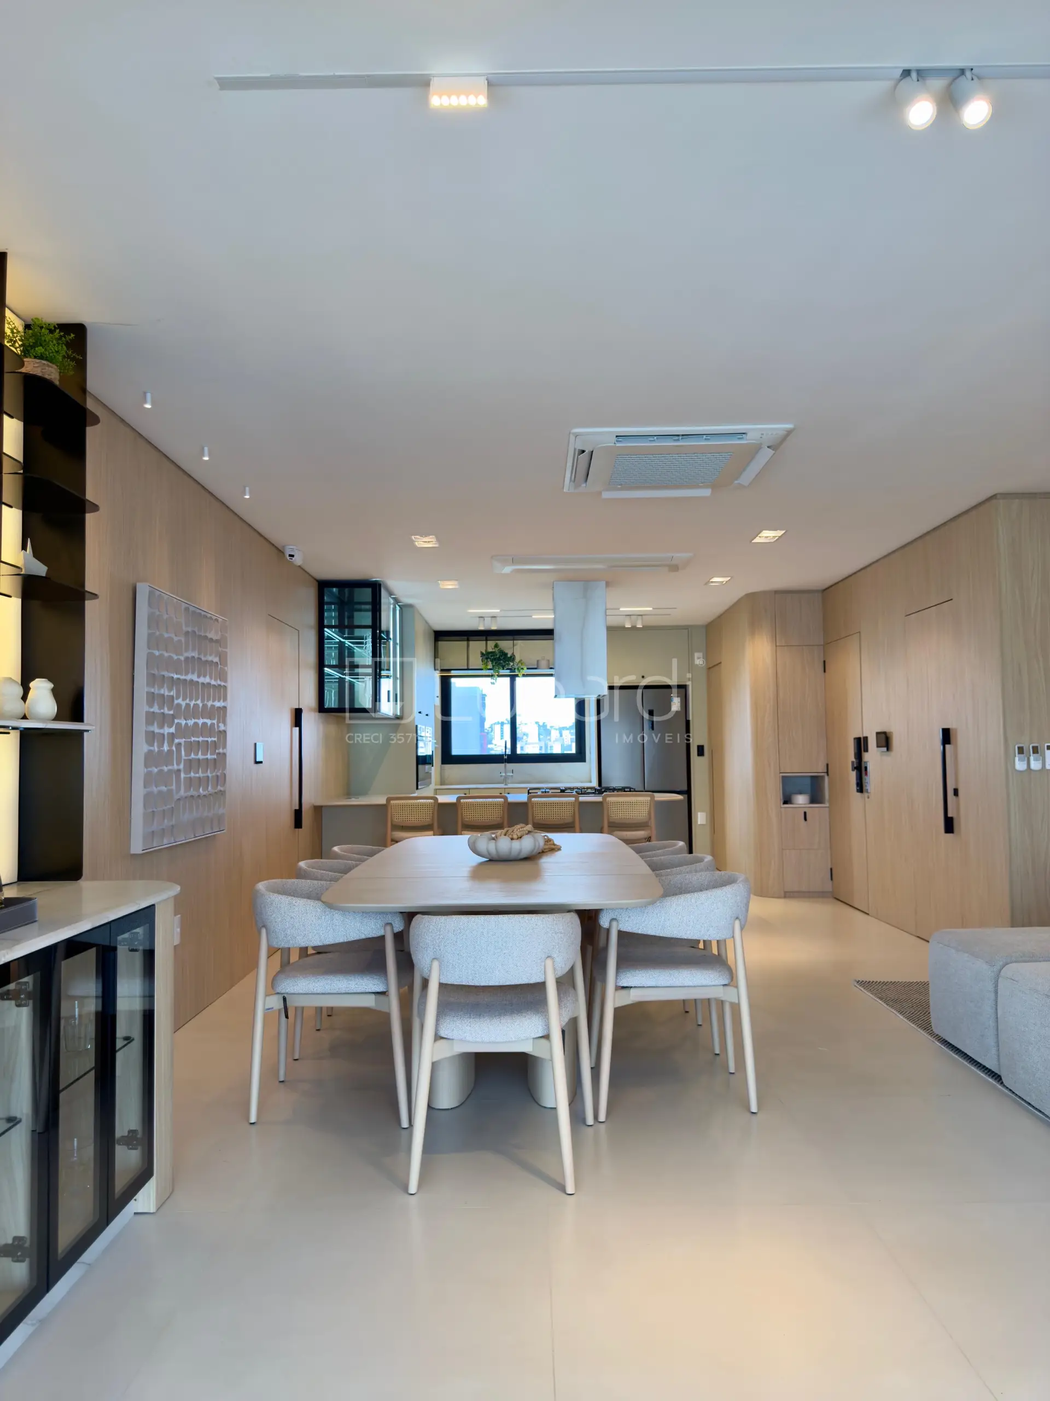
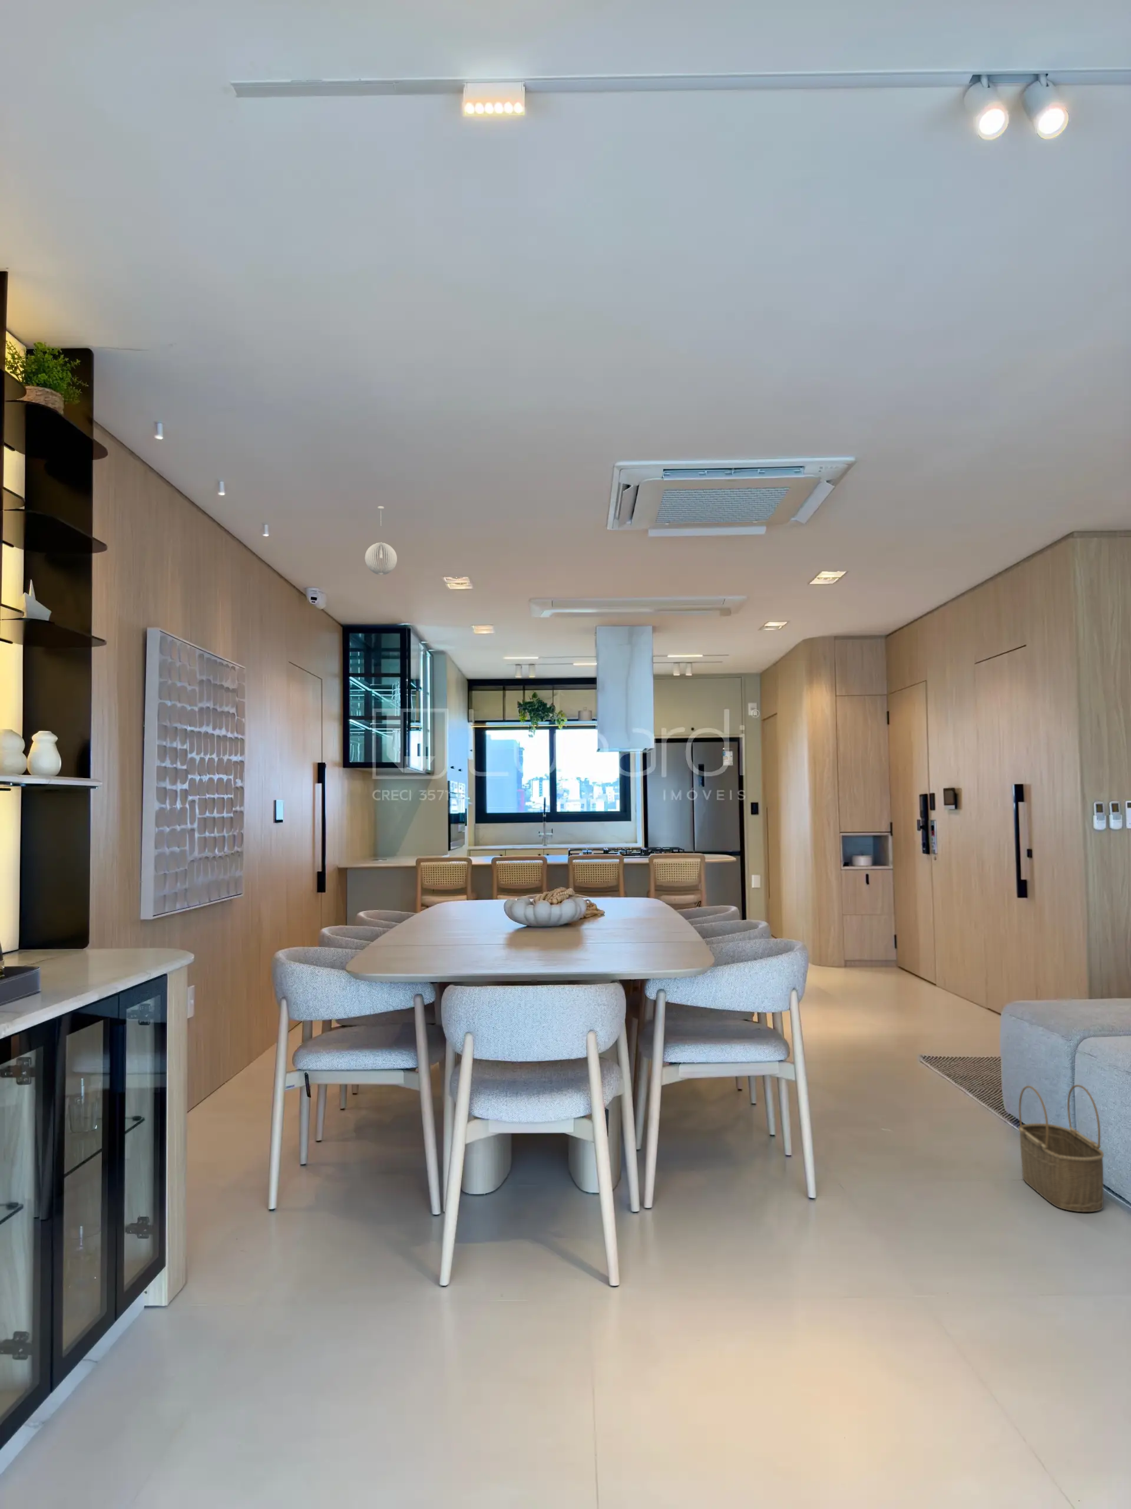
+ wicker basket [1018,1084,1105,1212]
+ pendant light [365,506,398,575]
